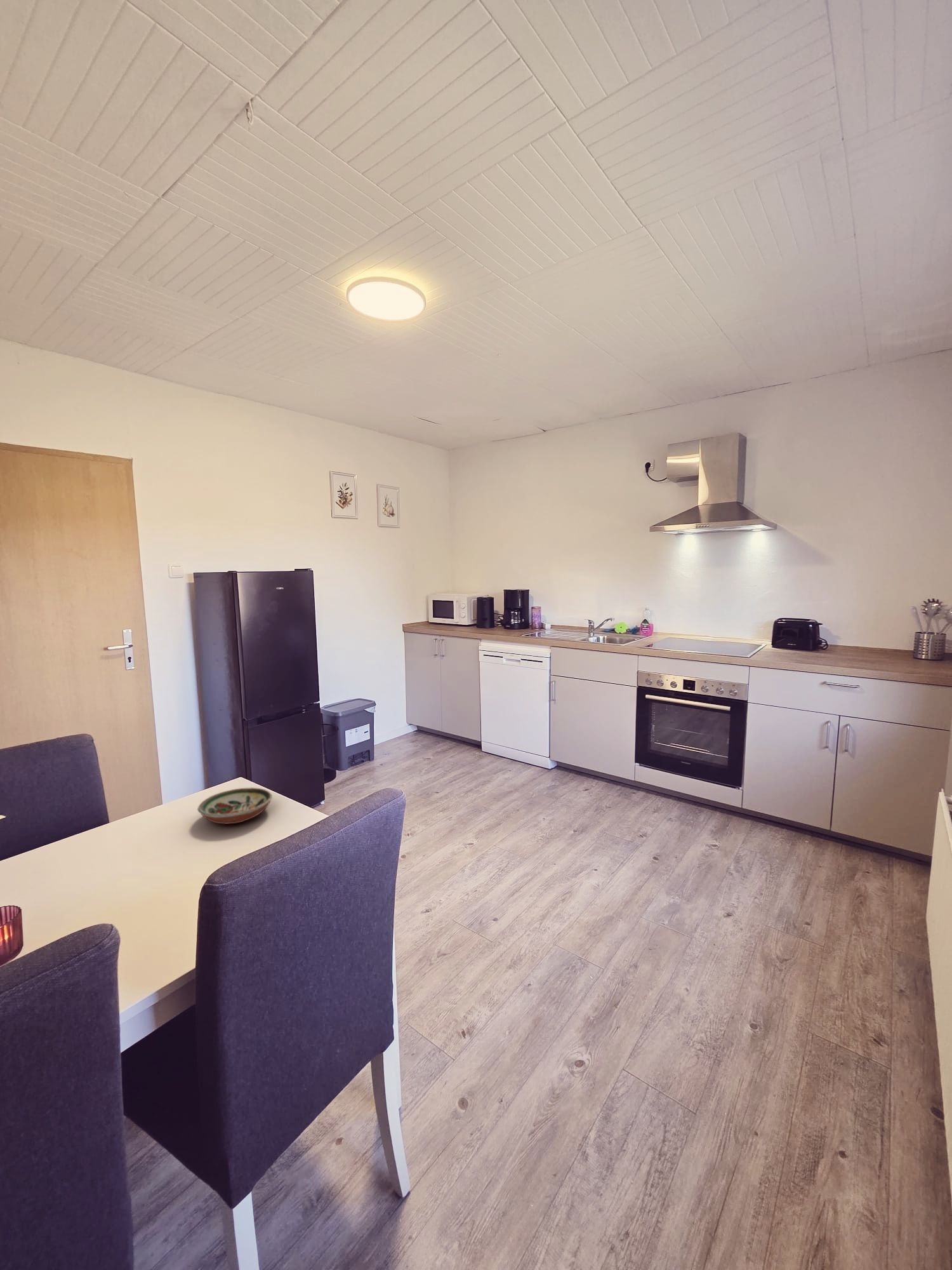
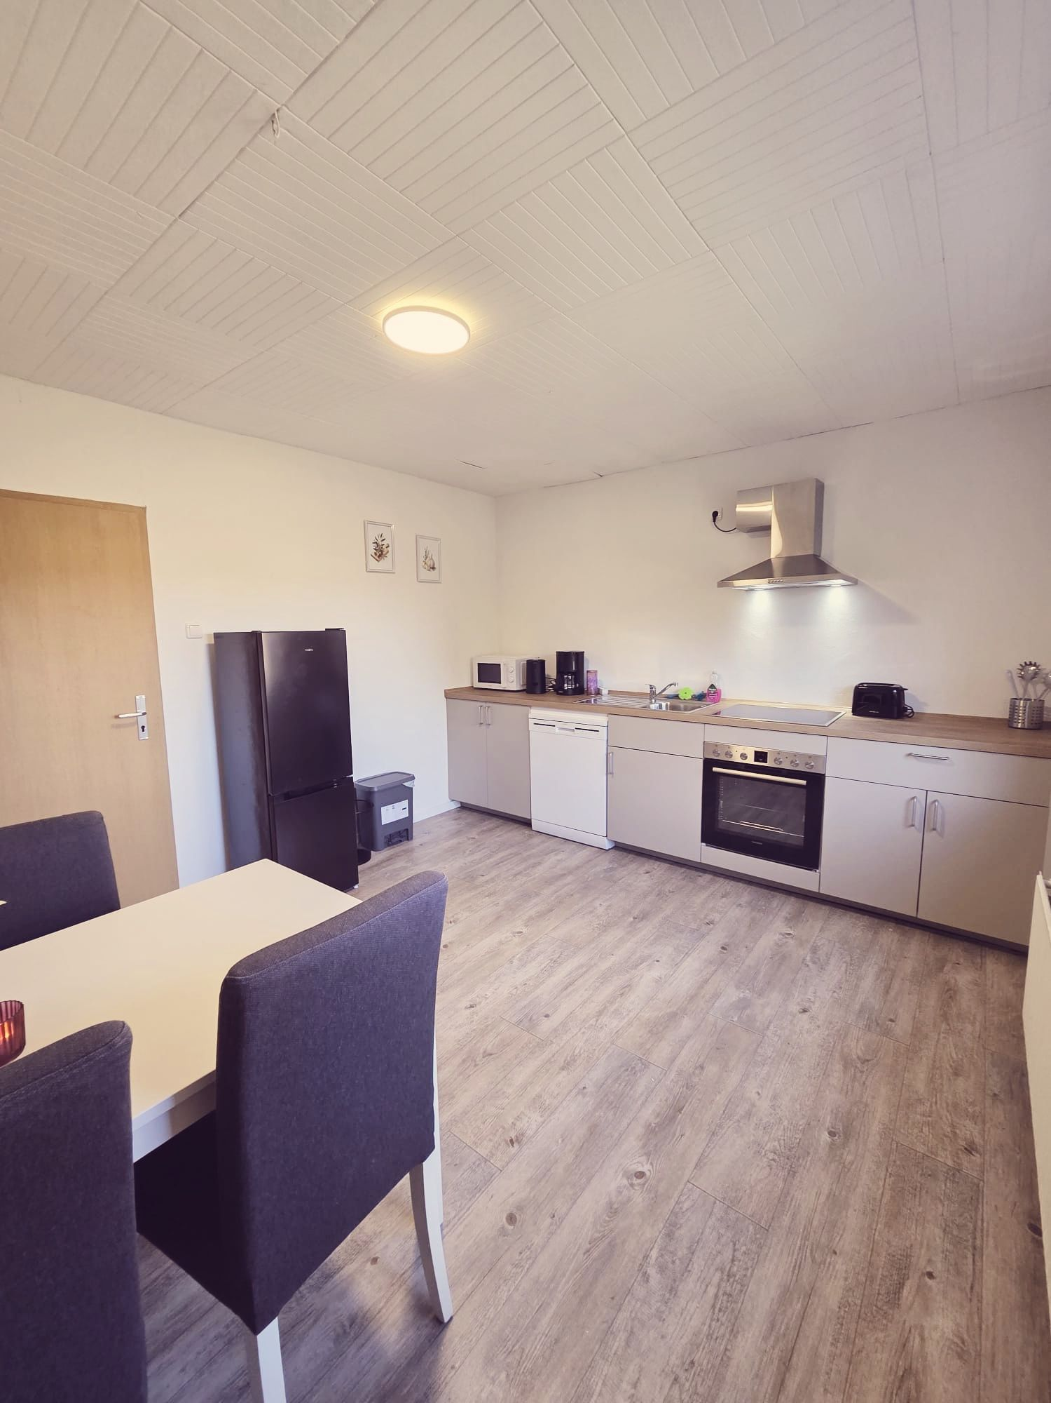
- decorative bowl [197,787,273,825]
